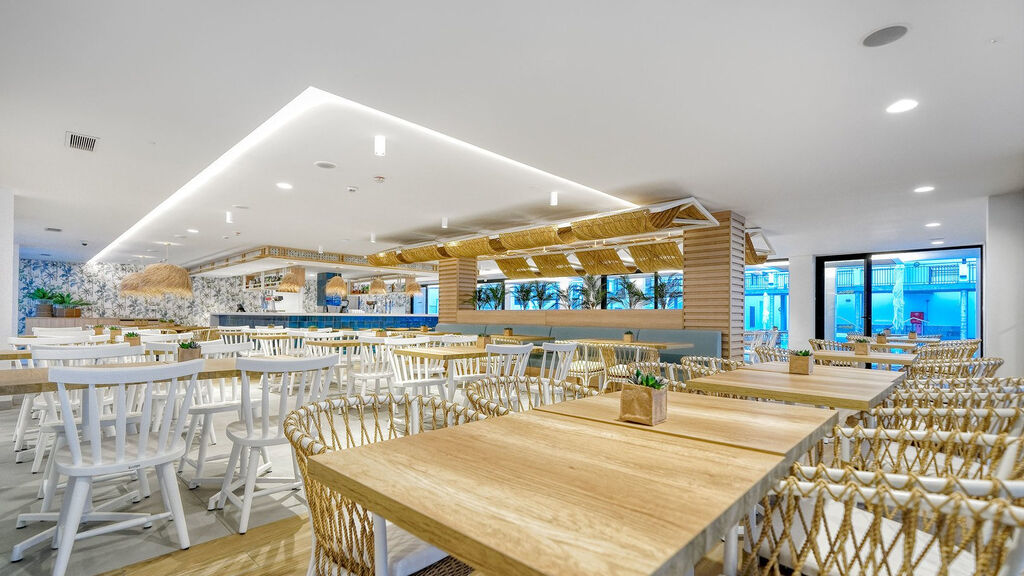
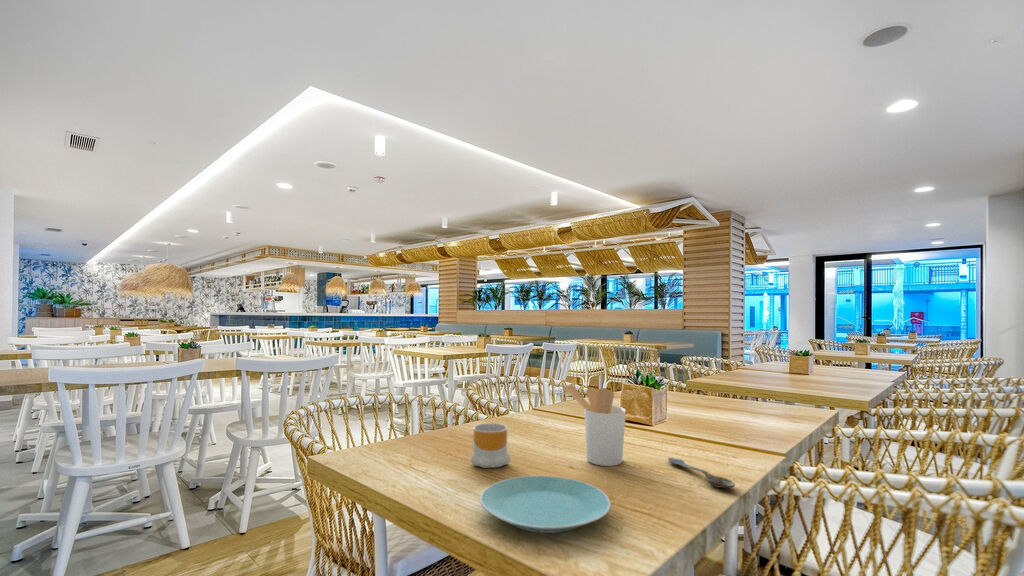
+ plate [479,475,612,534]
+ spoon [667,457,736,489]
+ mug [470,422,511,469]
+ utensil holder [563,384,627,467]
